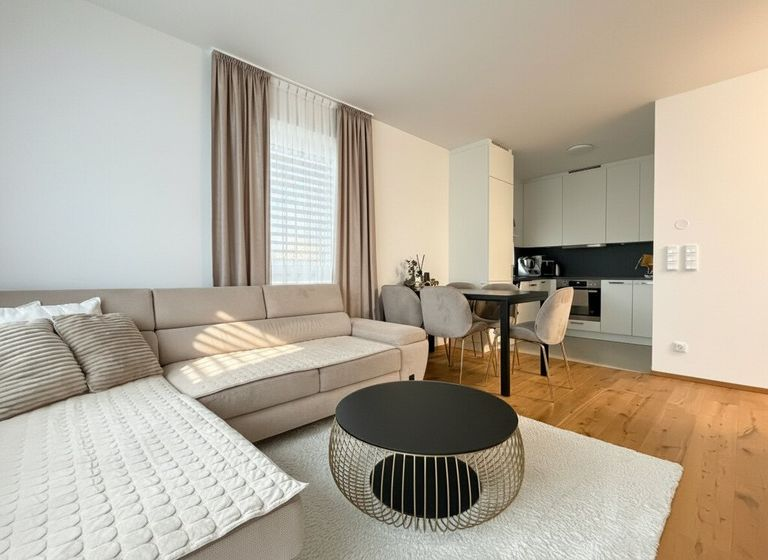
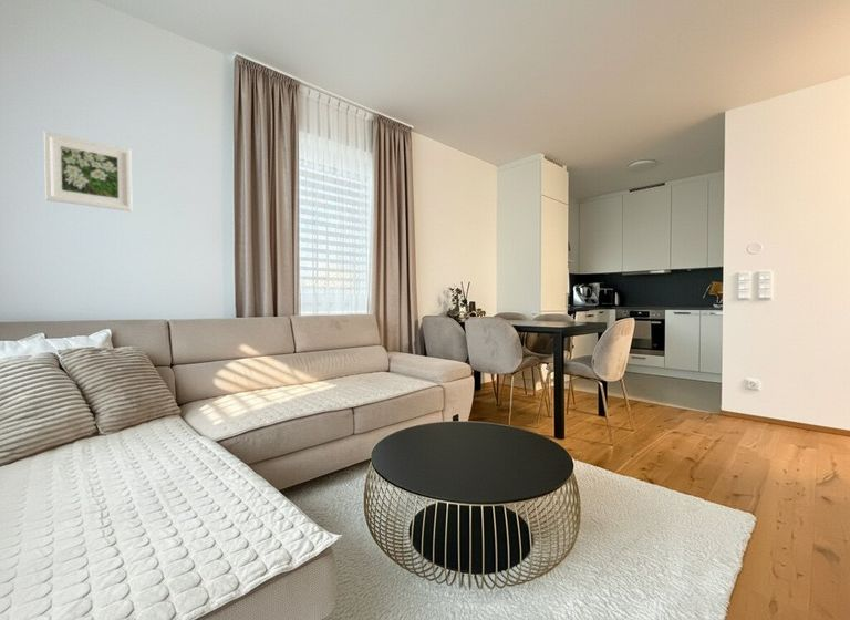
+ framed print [43,130,134,213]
